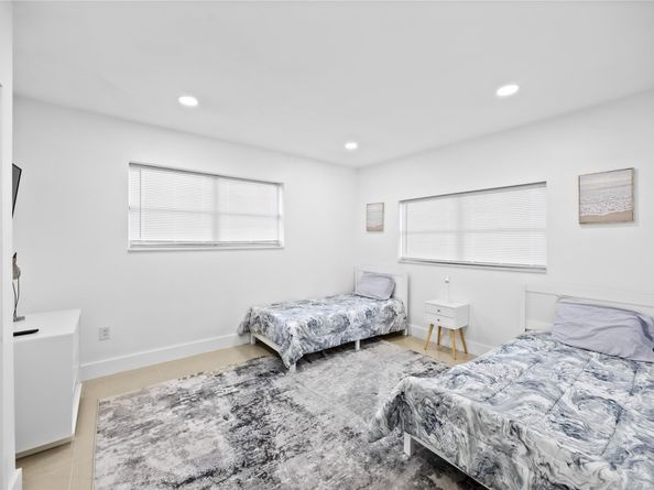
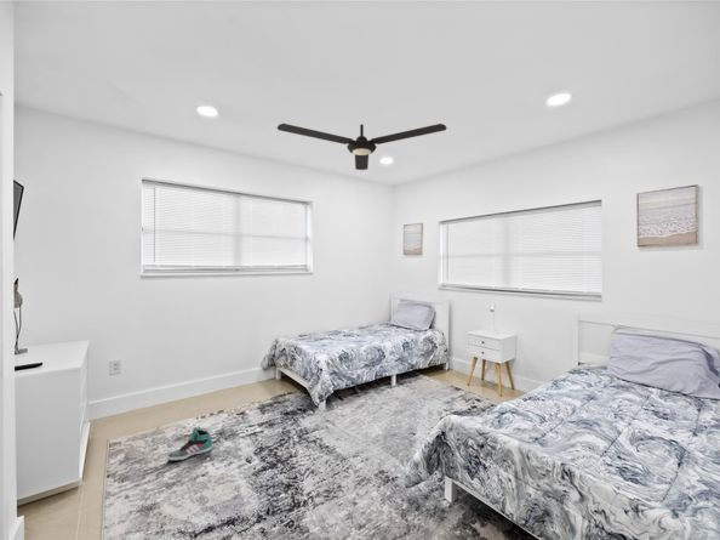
+ sneaker [166,427,213,462]
+ ceiling fan [276,123,447,171]
